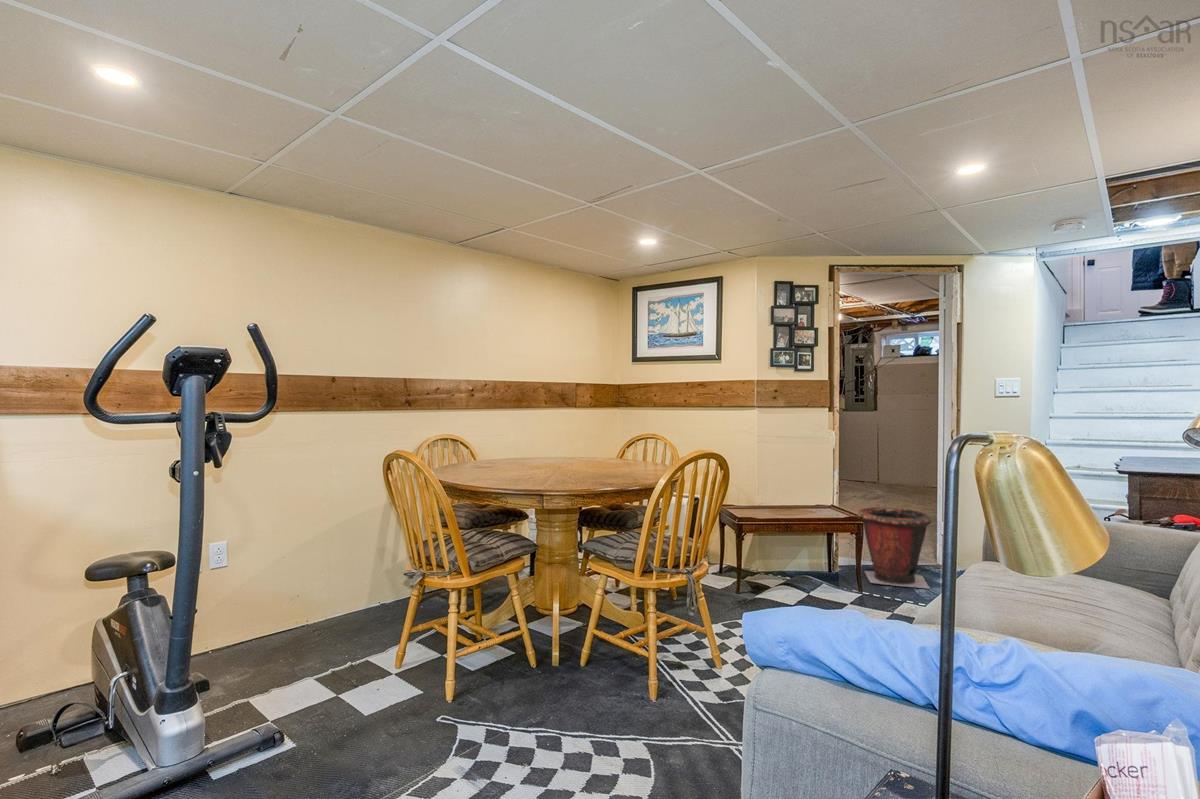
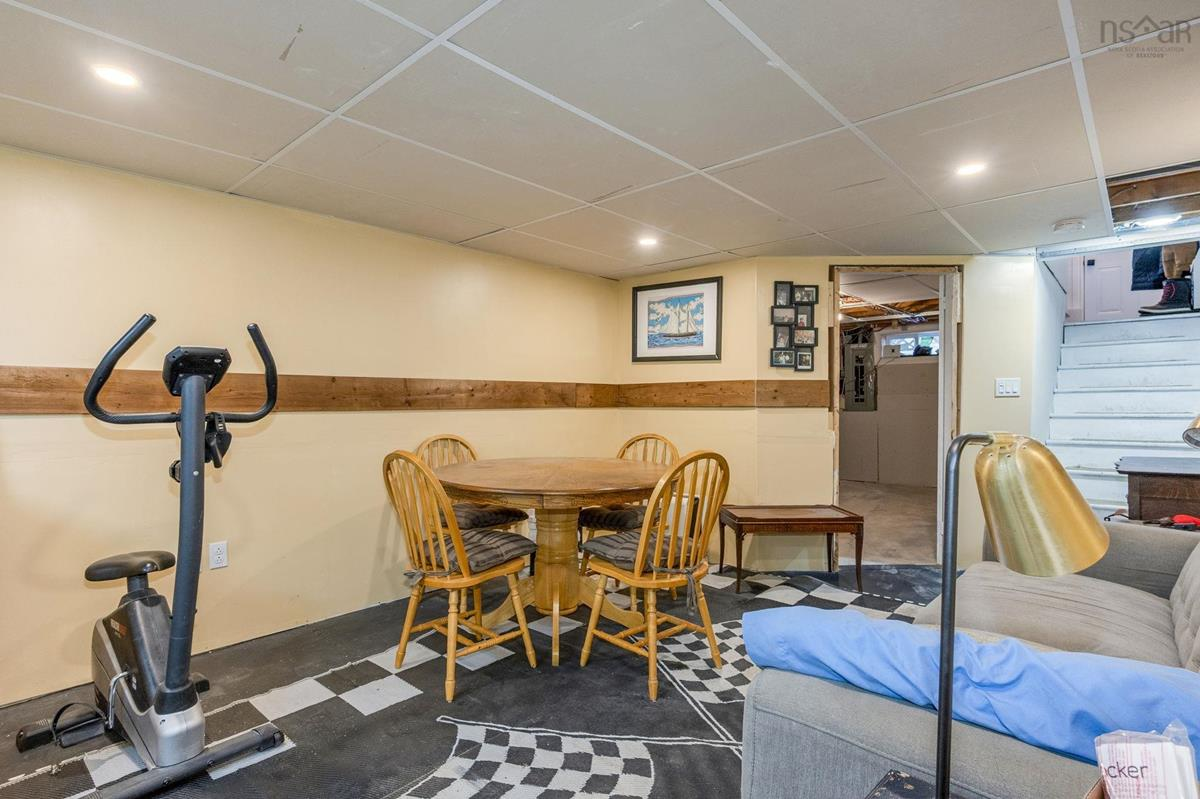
- waste bin [856,506,933,590]
